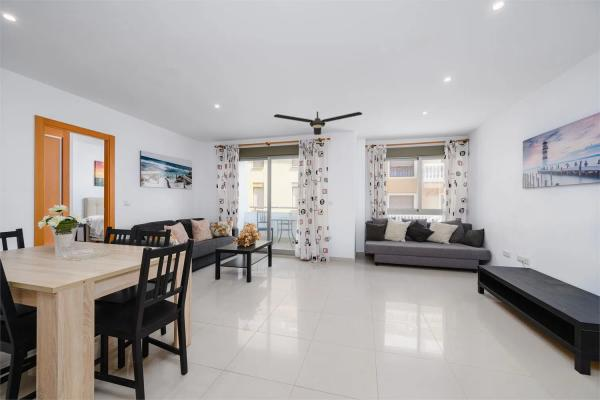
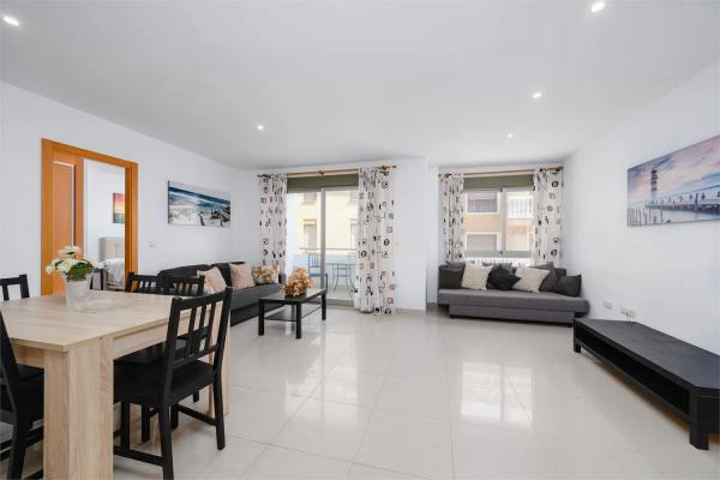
- ceiling fan [273,111,363,136]
